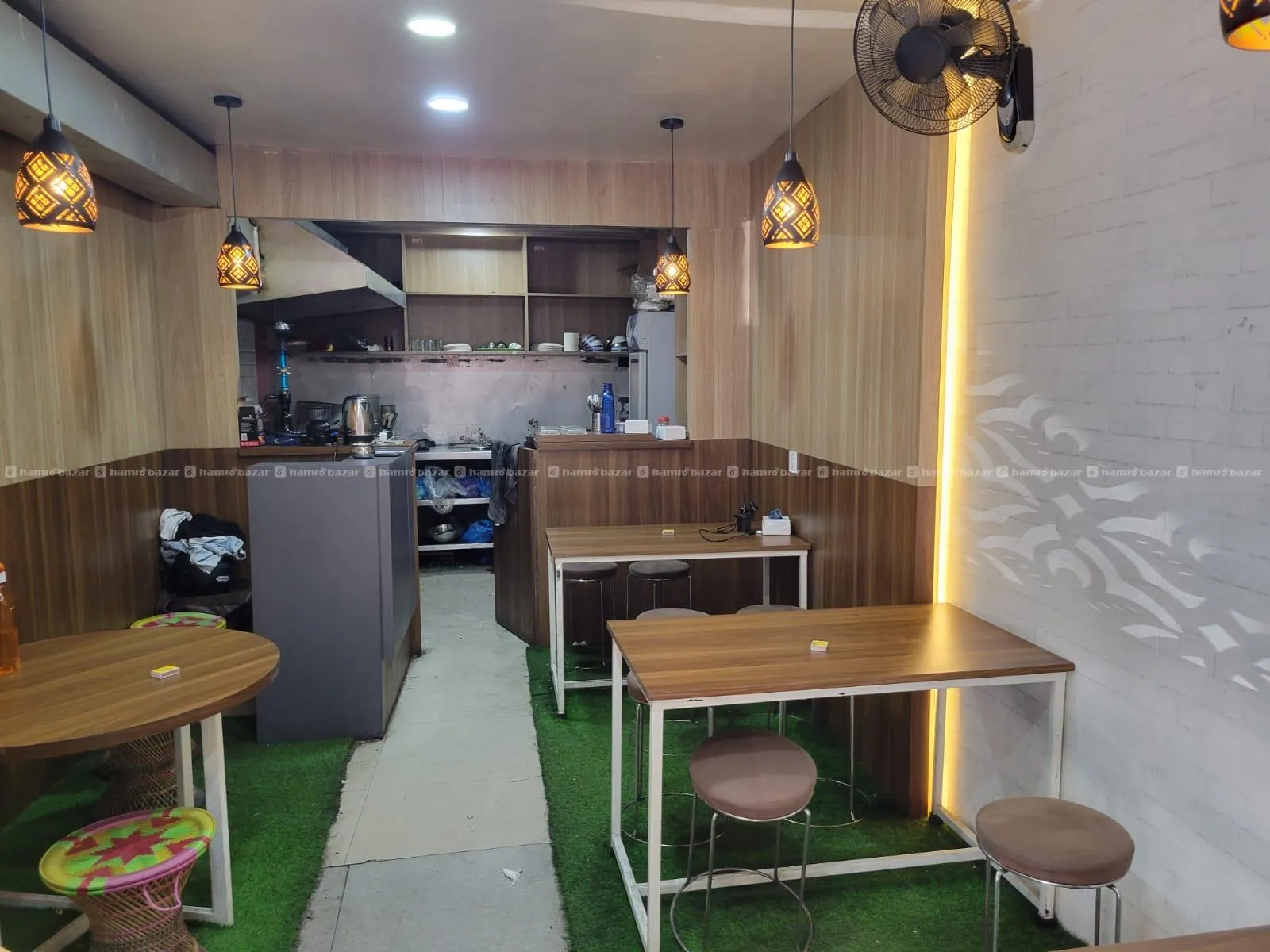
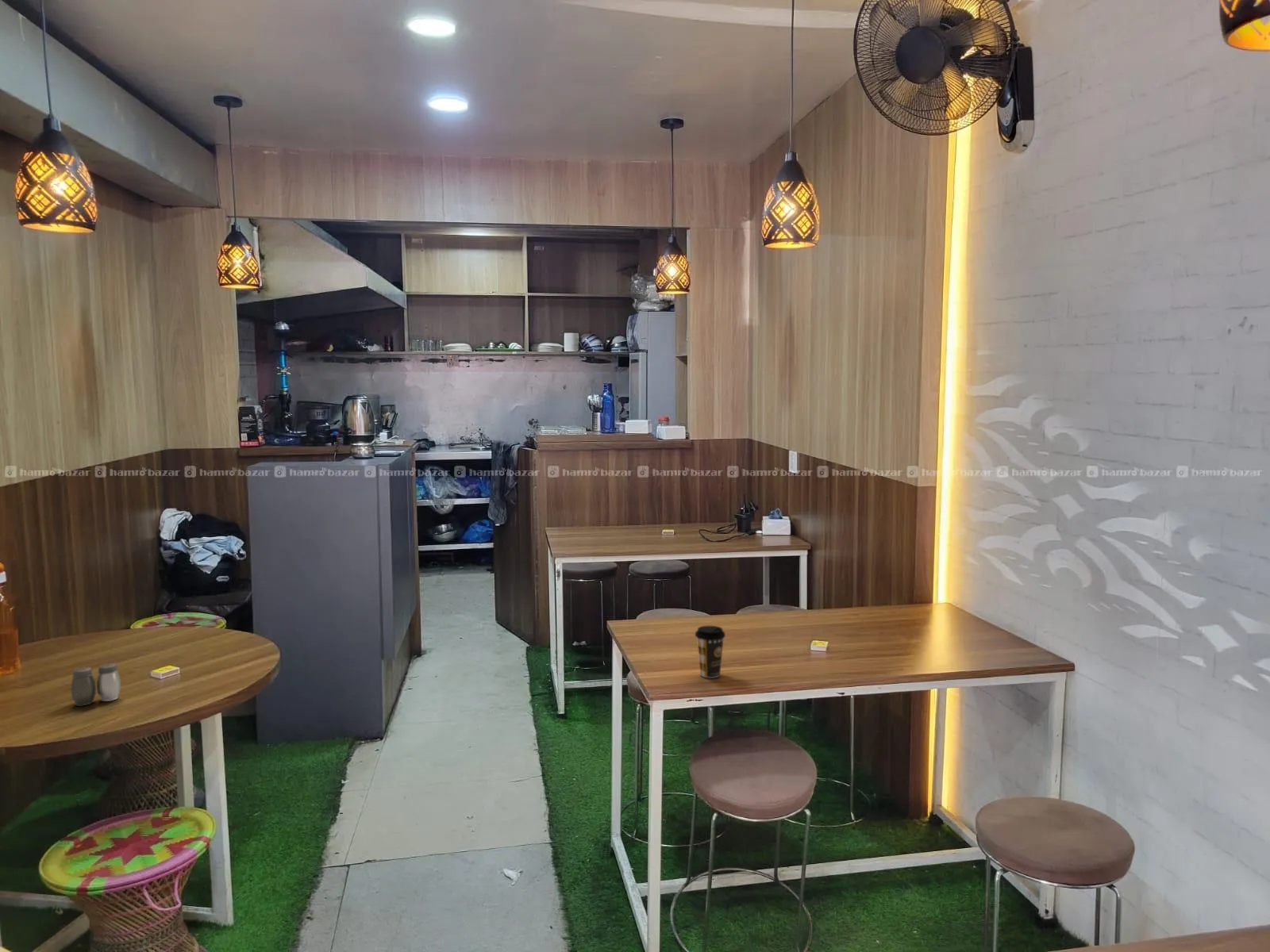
+ salt and pepper shaker [71,662,121,706]
+ coffee cup [695,625,726,678]
